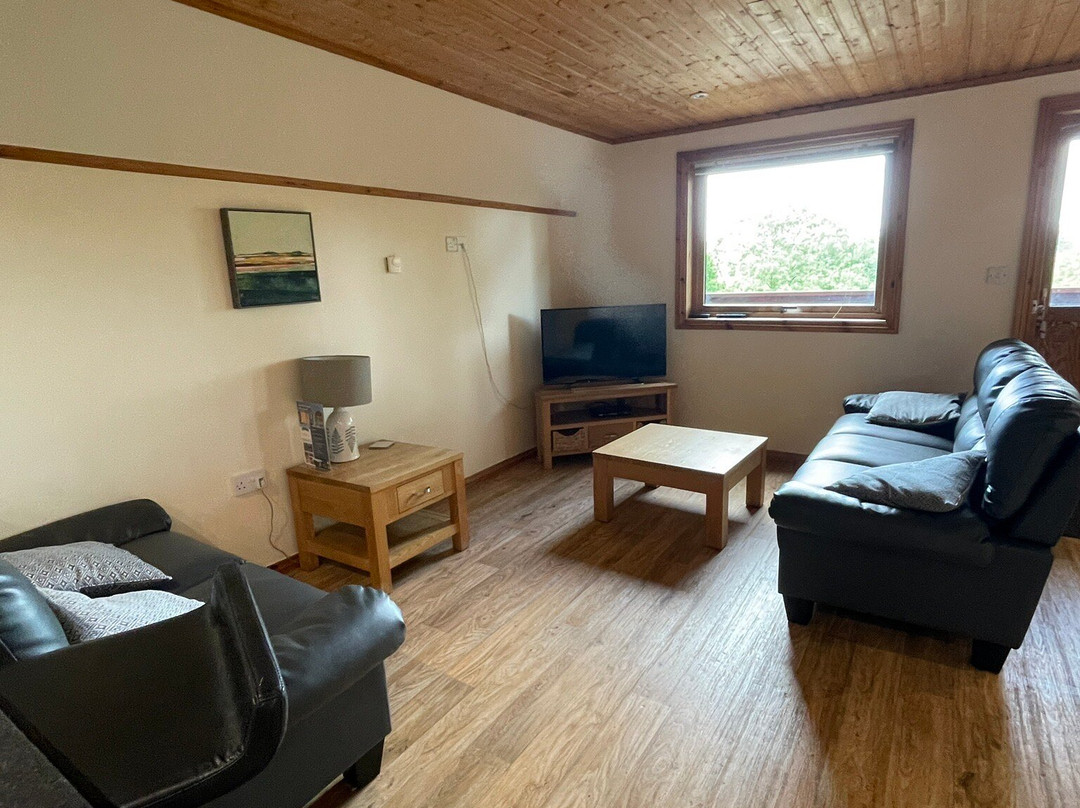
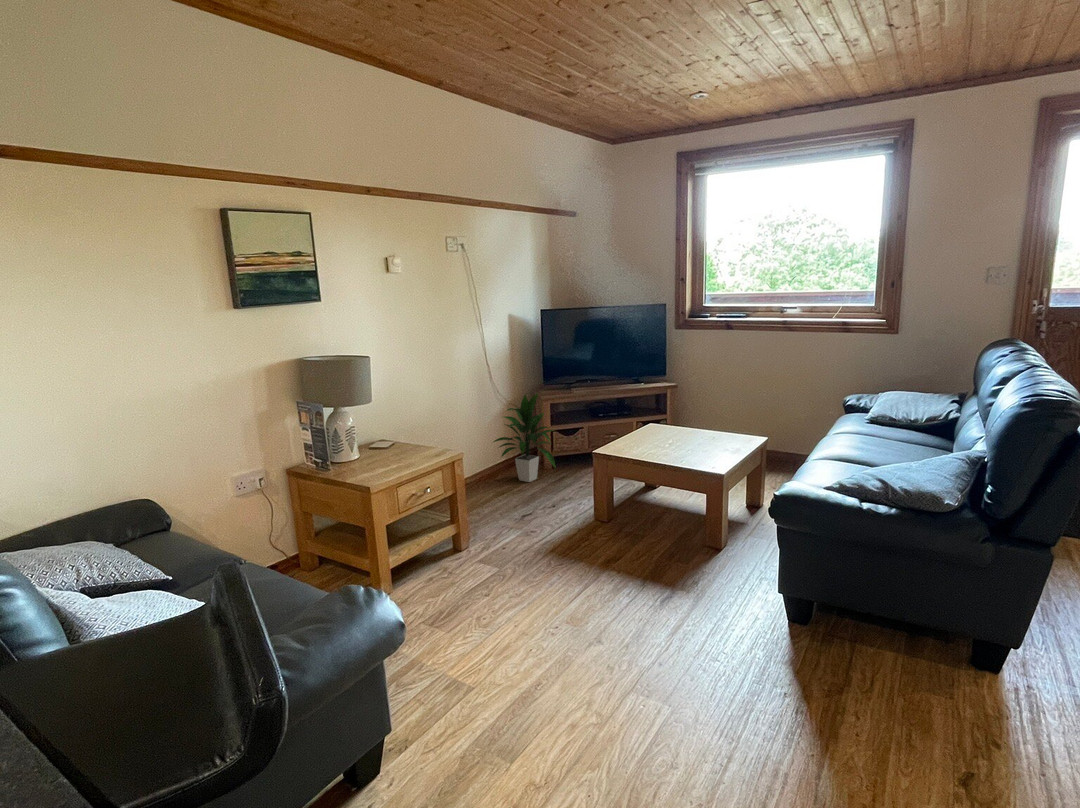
+ indoor plant [491,392,557,483]
